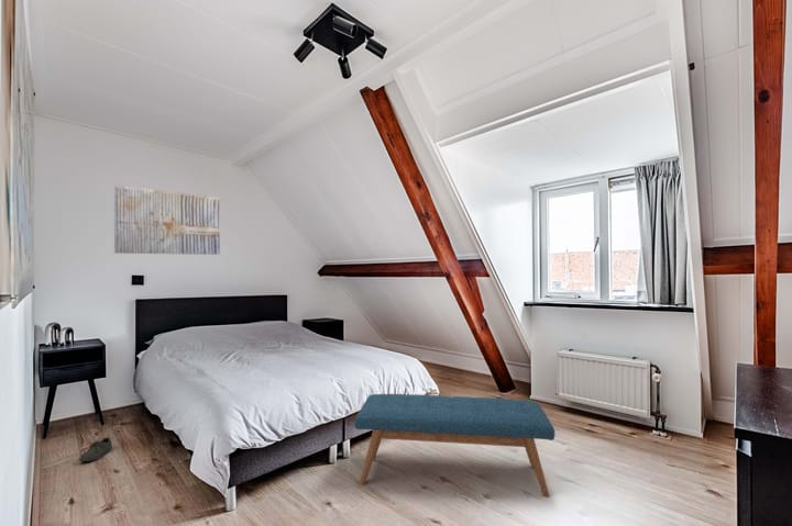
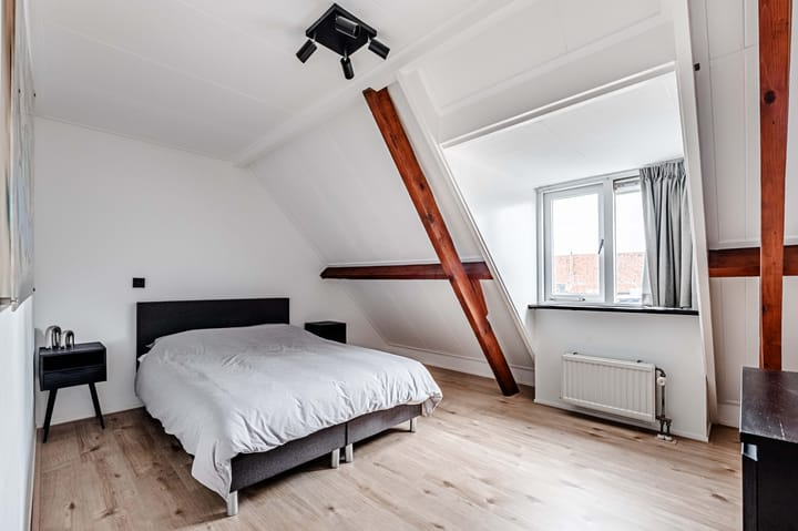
- shoe [78,435,113,462]
- bench [353,393,556,499]
- wall art [113,184,221,256]
